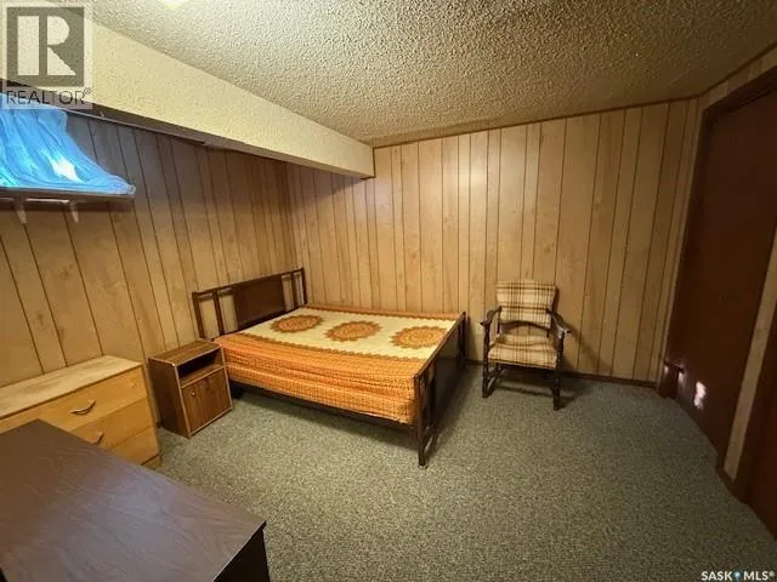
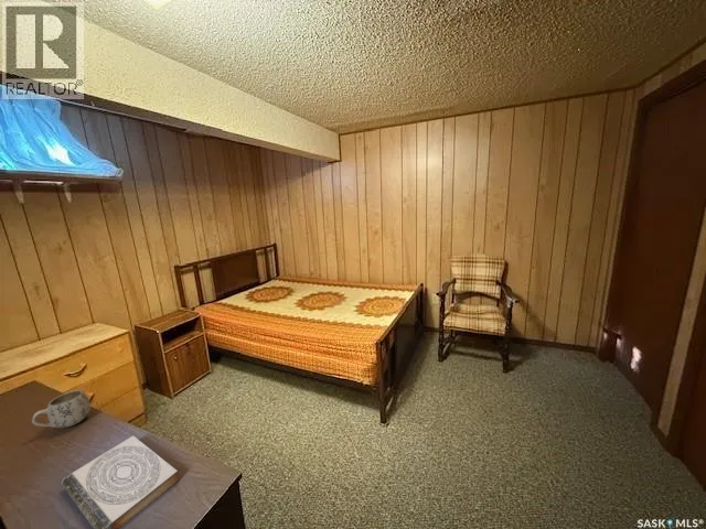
+ mug [31,389,92,429]
+ book [61,434,181,529]
